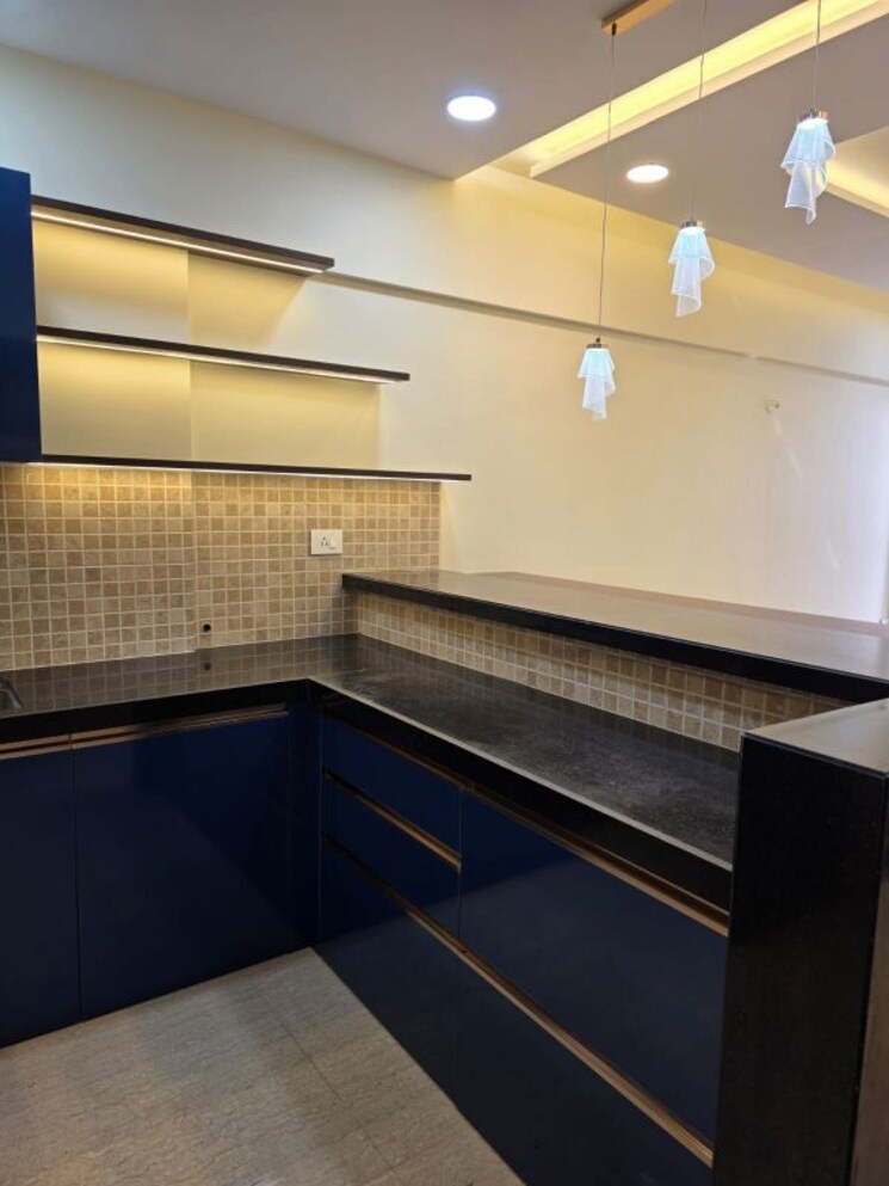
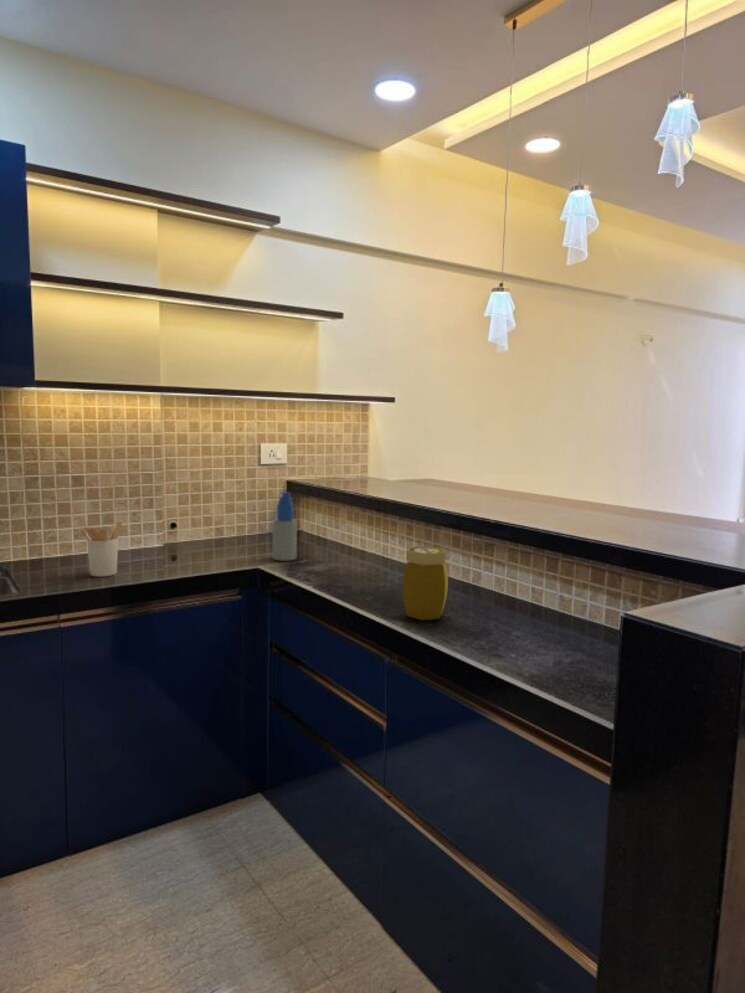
+ jar [402,546,449,621]
+ utensil holder [79,520,123,578]
+ spray bottle [272,491,298,562]
